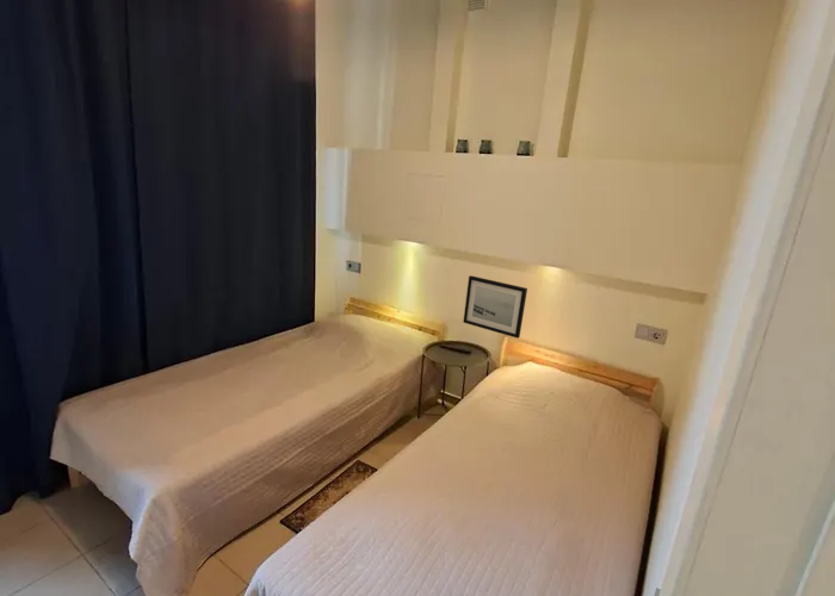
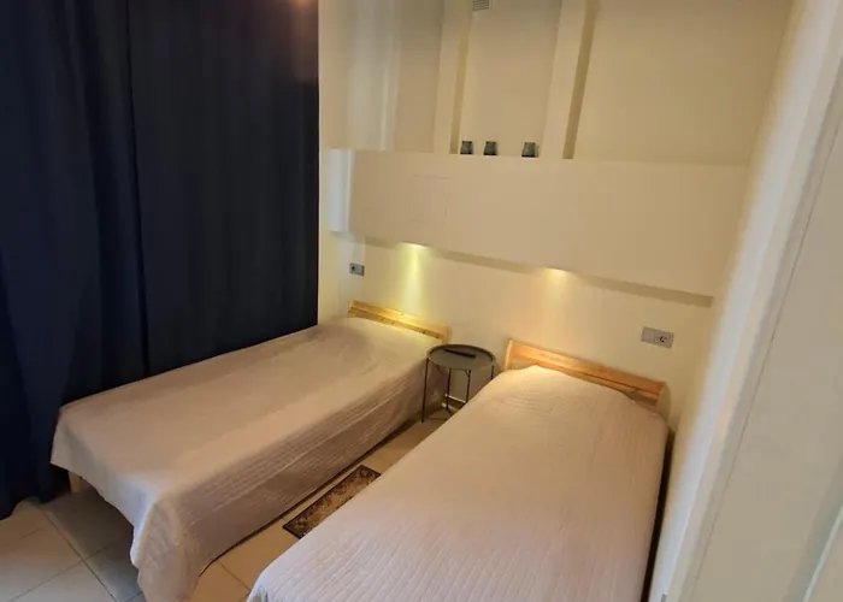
- wall art [462,274,528,340]
